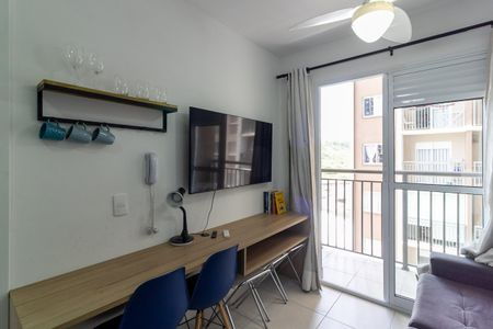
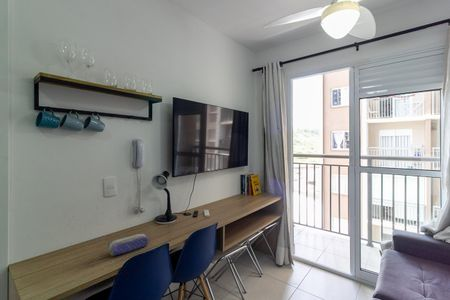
+ pencil case [107,233,149,257]
